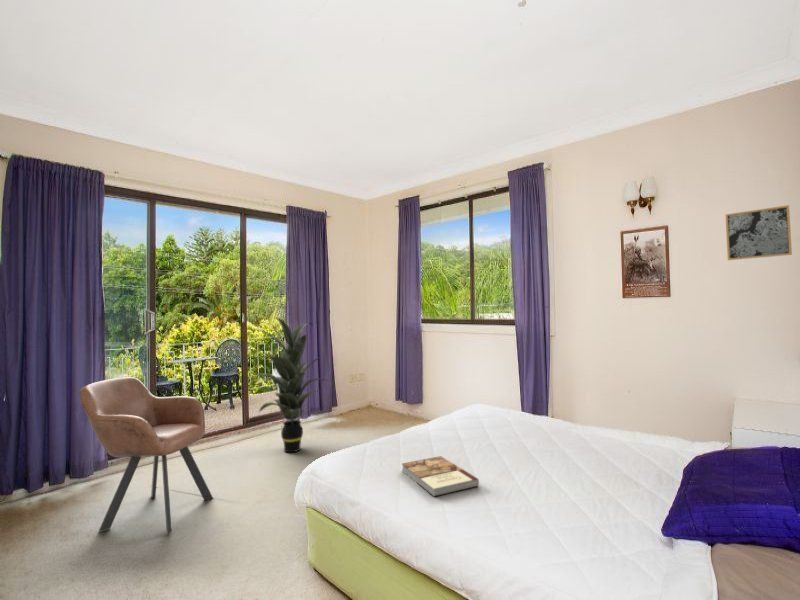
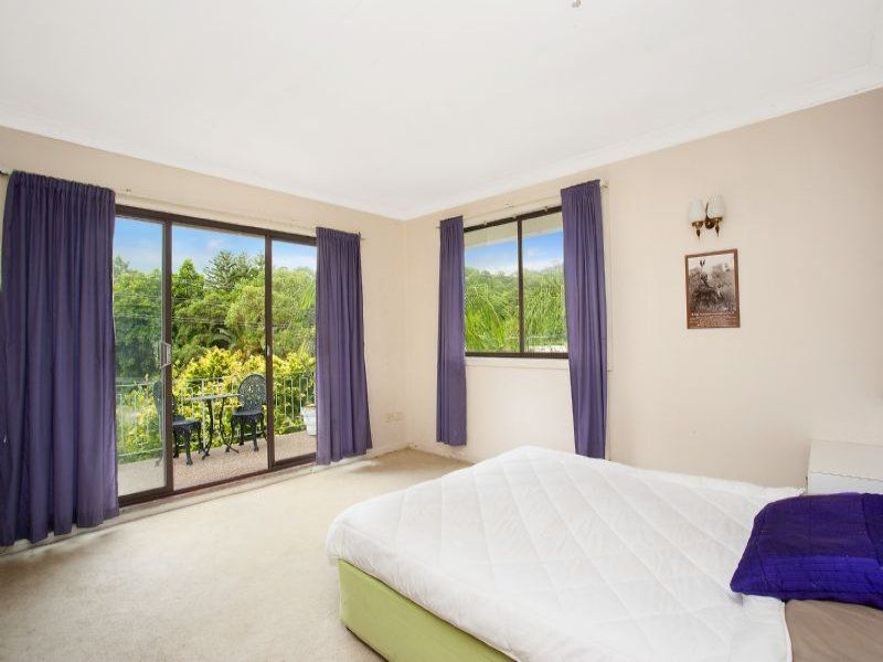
- armchair [78,376,214,534]
- indoor plant [250,316,333,453]
- book [401,455,480,498]
- wall art [725,204,793,261]
